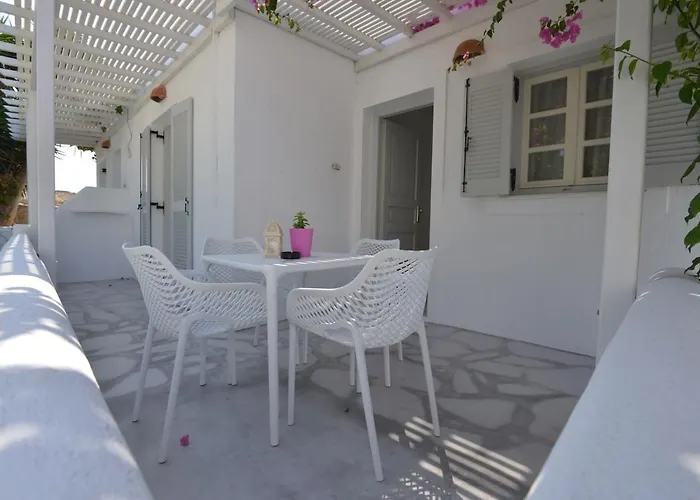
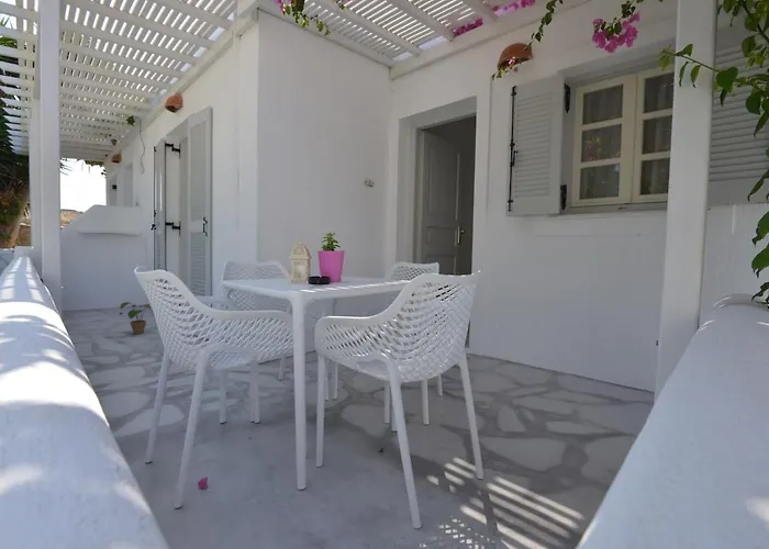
+ potted plant [119,301,151,335]
